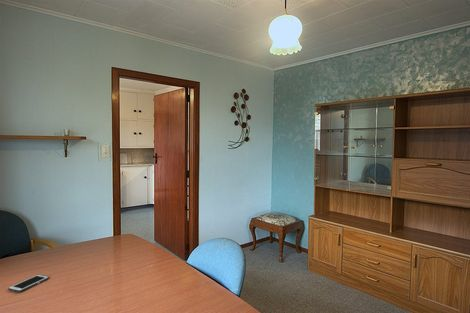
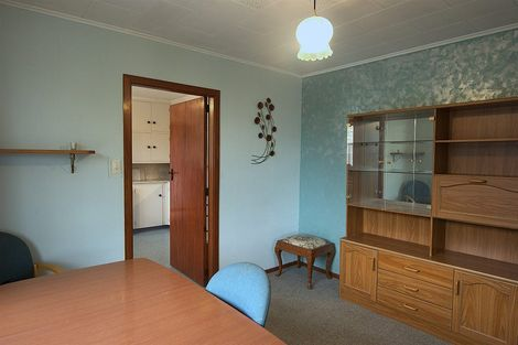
- cell phone [7,274,50,293]
